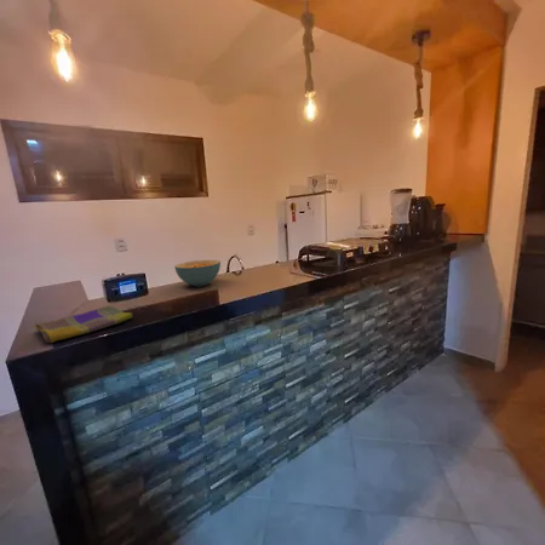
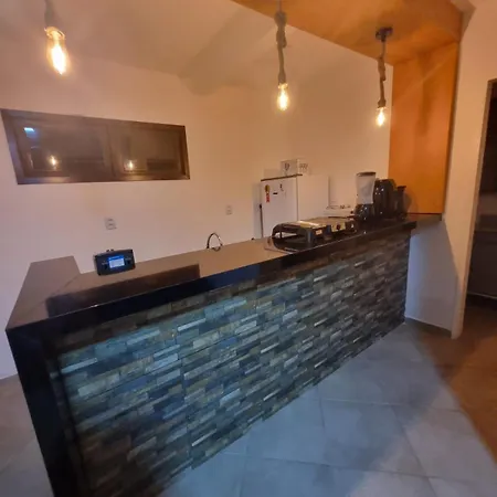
- dish towel [33,304,133,344]
- cereal bowl [173,259,222,288]
